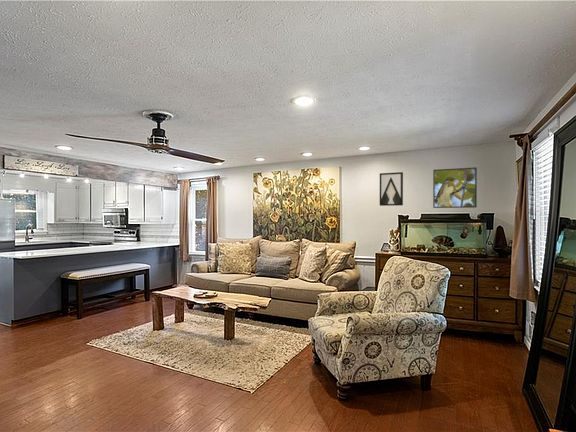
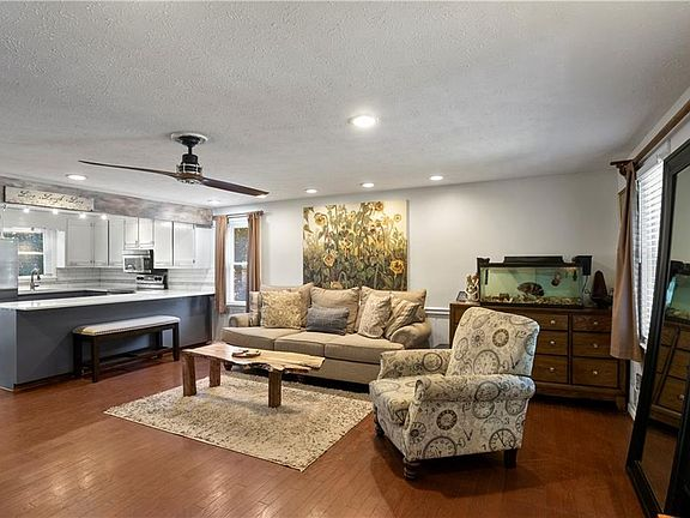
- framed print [432,166,478,209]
- wall art [379,171,404,207]
